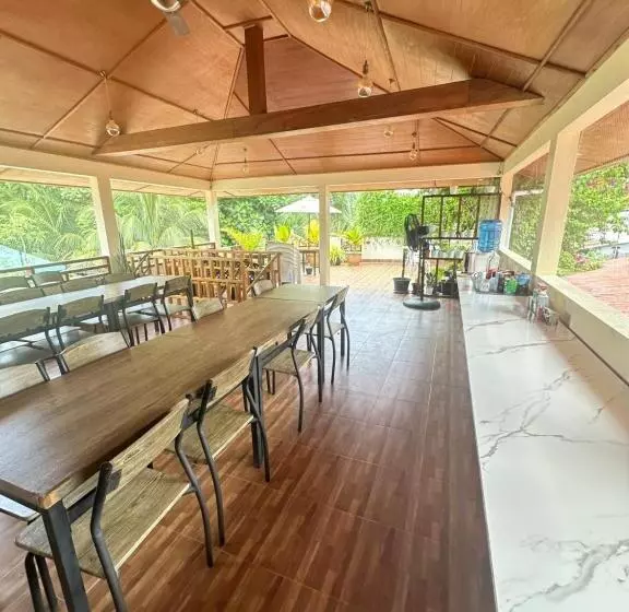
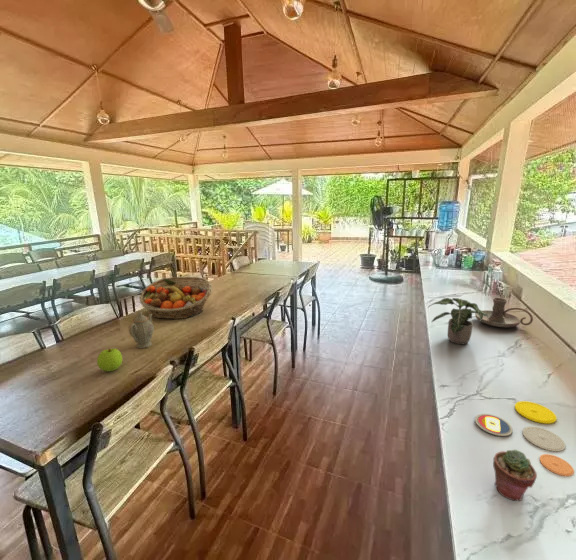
+ potted succulent [492,449,538,502]
+ fruit basket [138,276,213,320]
+ plate [474,400,575,477]
+ apple [96,348,123,372]
+ chinaware [128,310,155,349]
+ potted plant [426,297,489,345]
+ candle holder [474,297,534,328]
